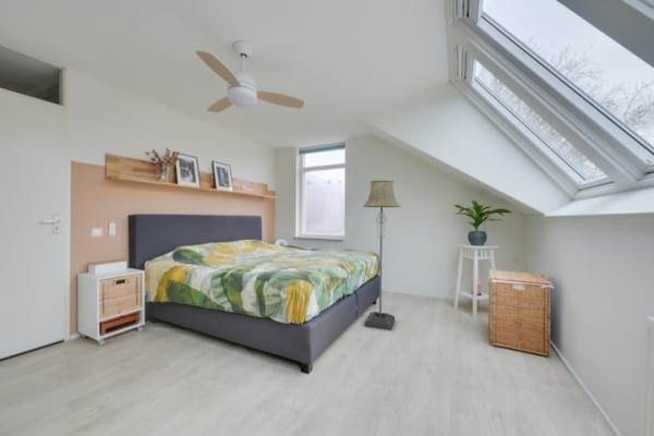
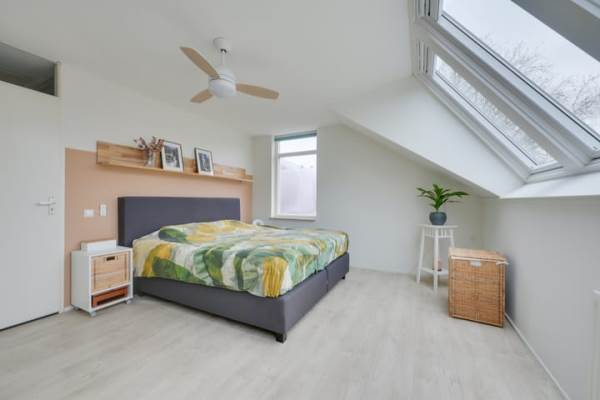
- floor lamp [362,179,401,331]
